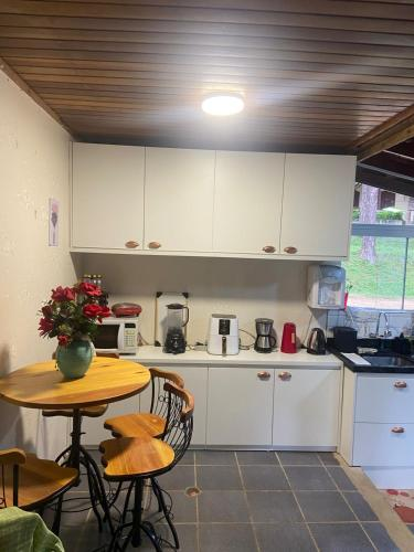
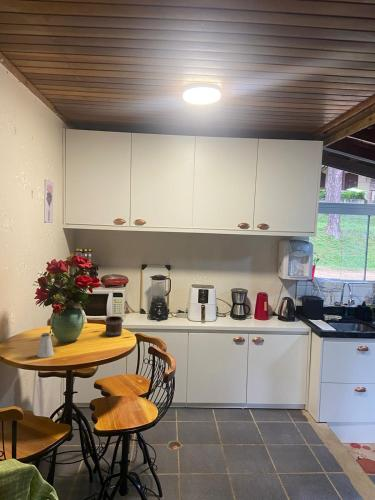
+ mug [104,315,123,338]
+ saltshaker [36,332,55,359]
